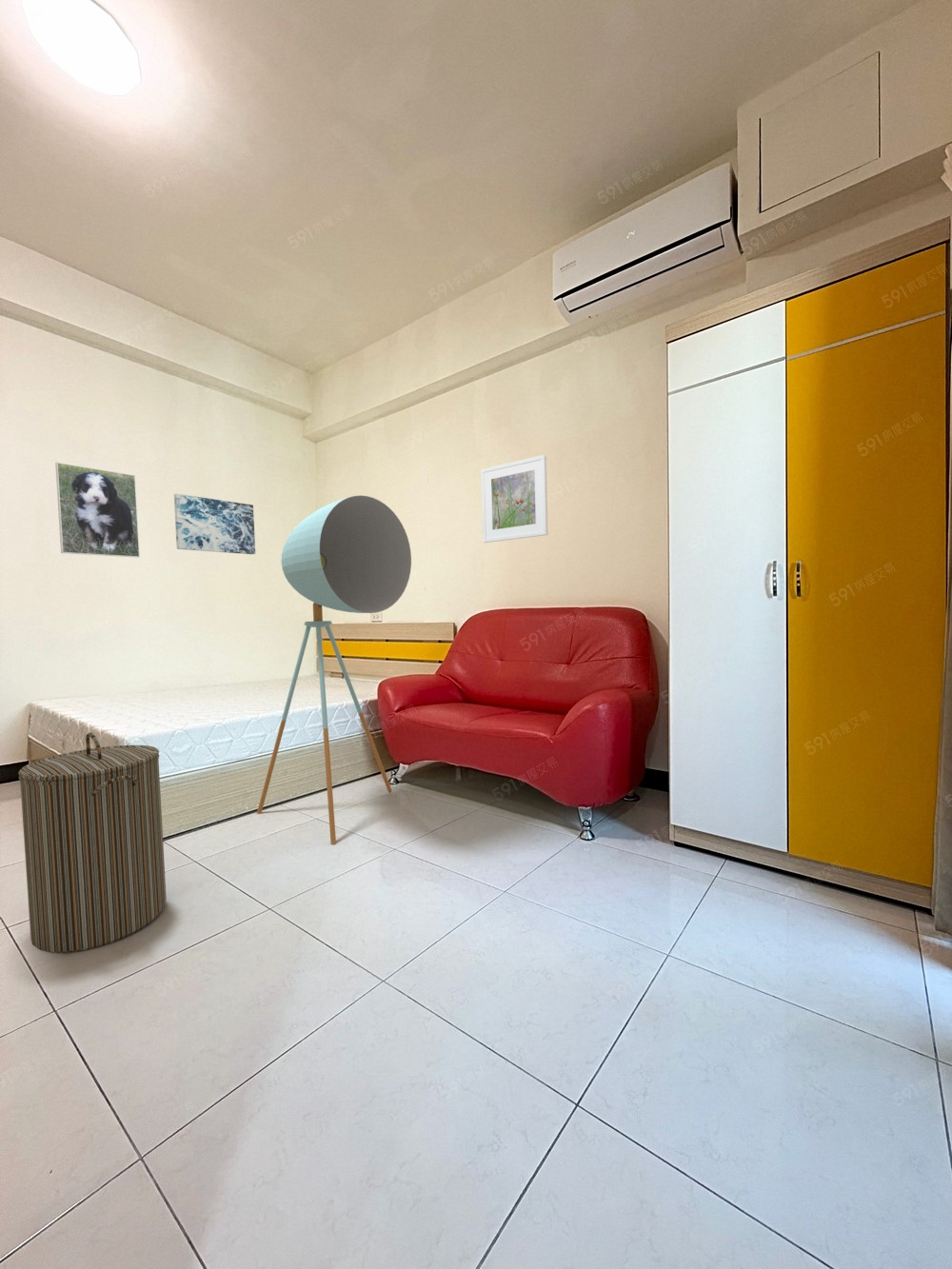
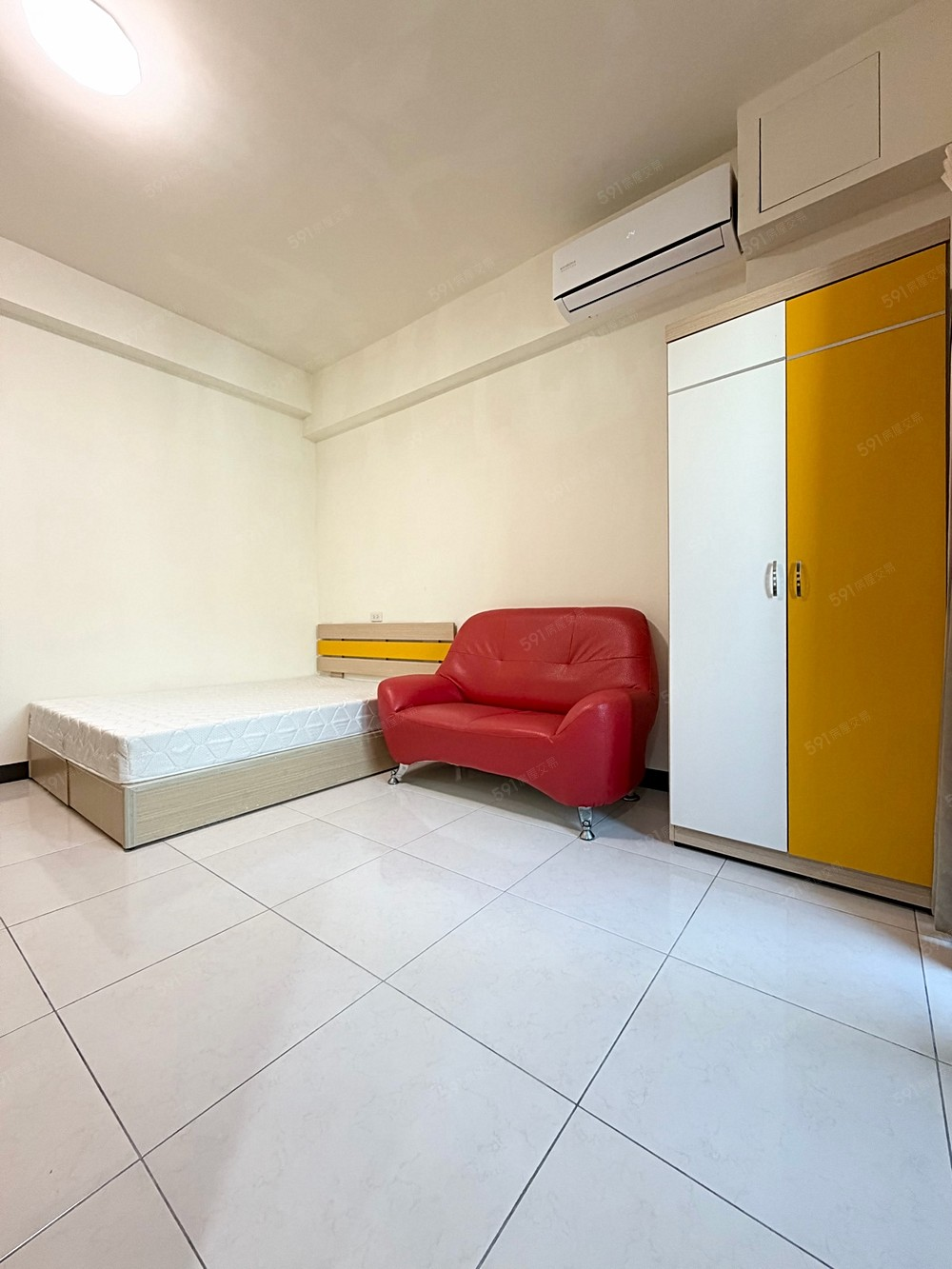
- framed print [54,462,141,559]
- wall art [173,493,256,555]
- laundry hamper [17,732,168,954]
- floor lamp [256,494,412,845]
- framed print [481,454,549,544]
